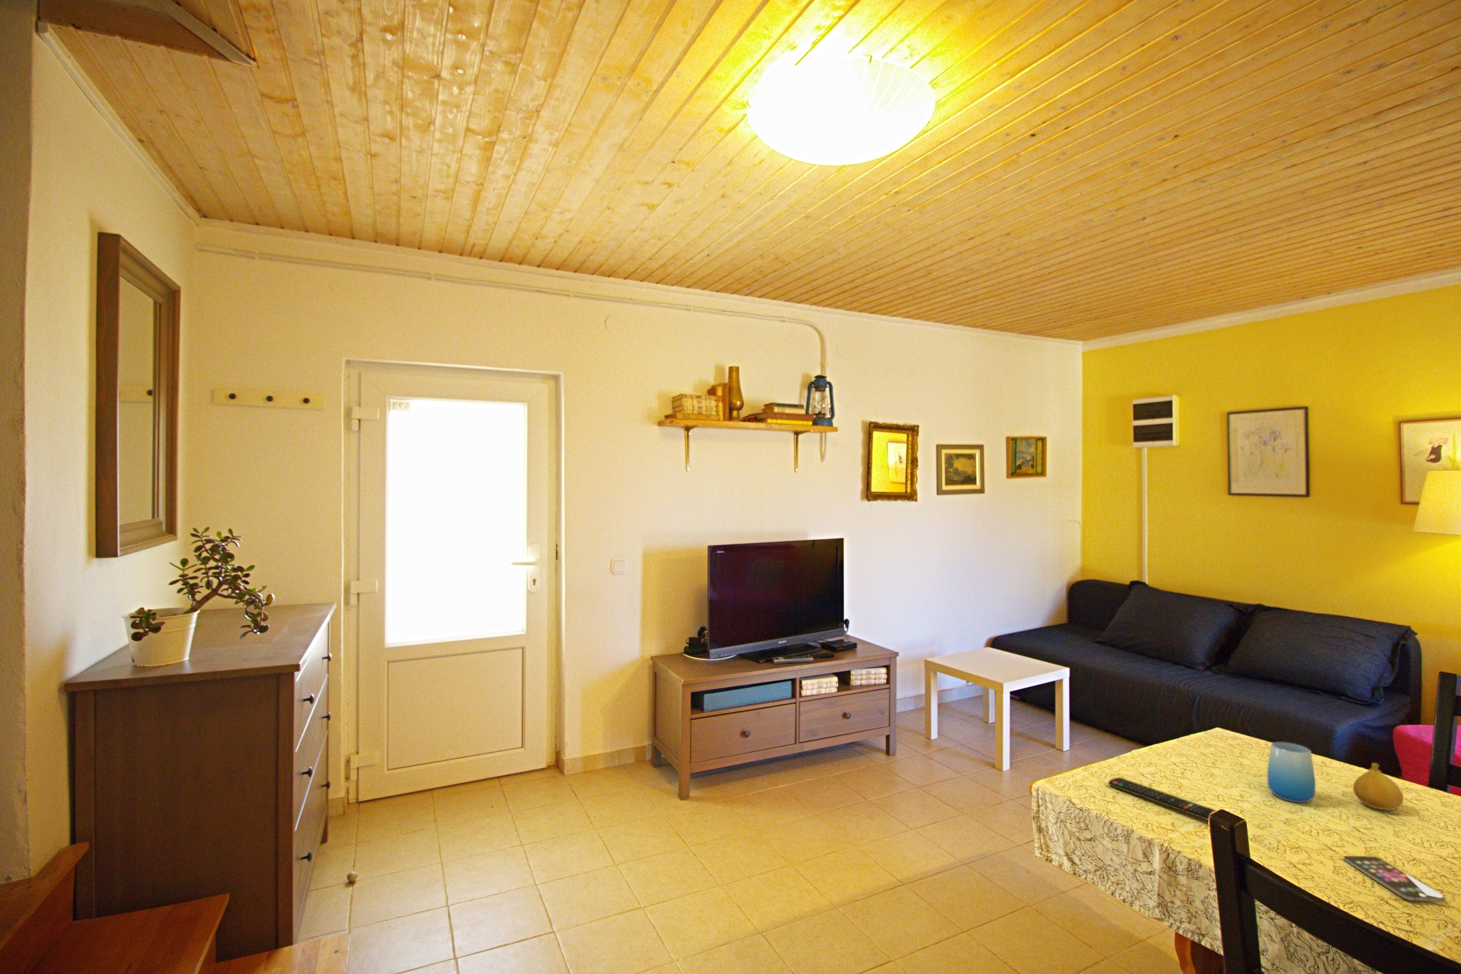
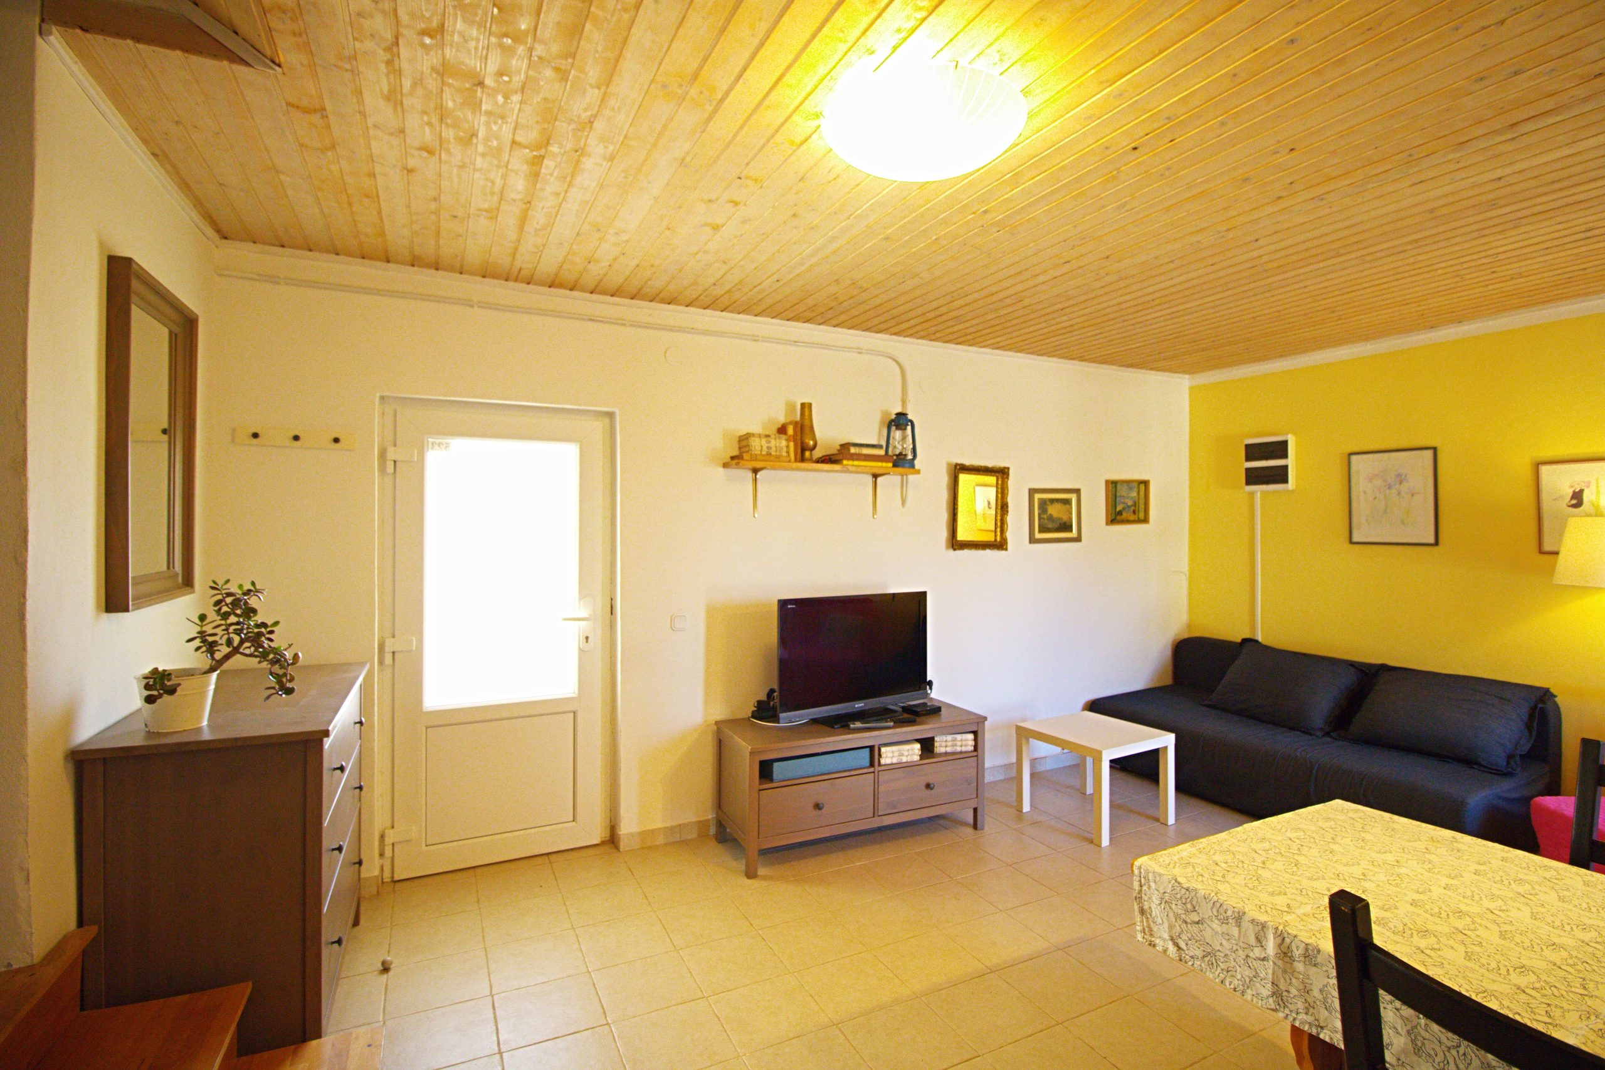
- remote control [1108,776,1218,821]
- cup [1266,741,1316,803]
- fruit [1352,762,1403,811]
- smartphone [1343,856,1446,902]
